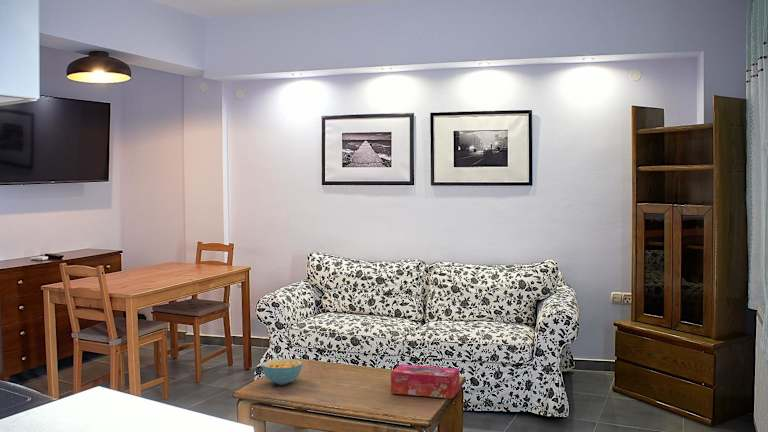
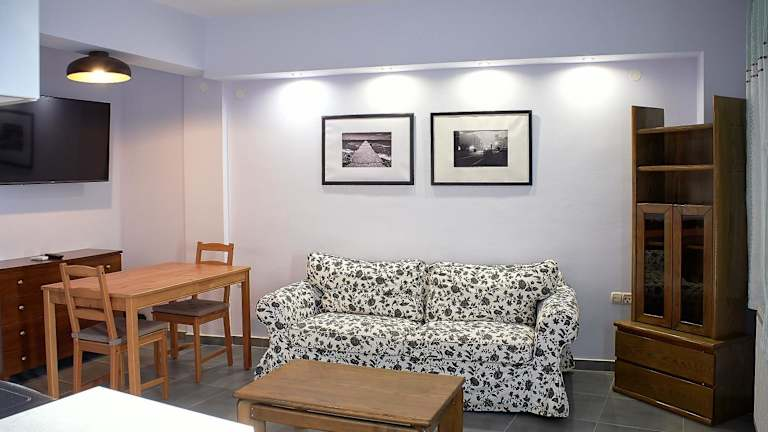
- tissue box [390,363,460,400]
- cereal bowl [261,358,303,386]
